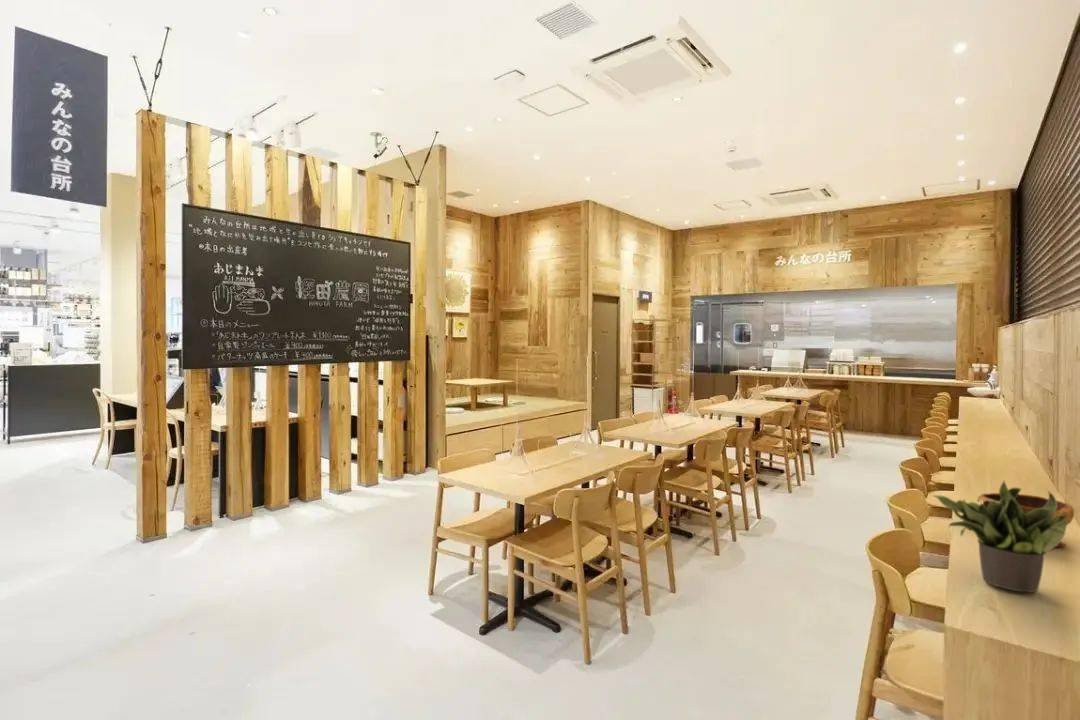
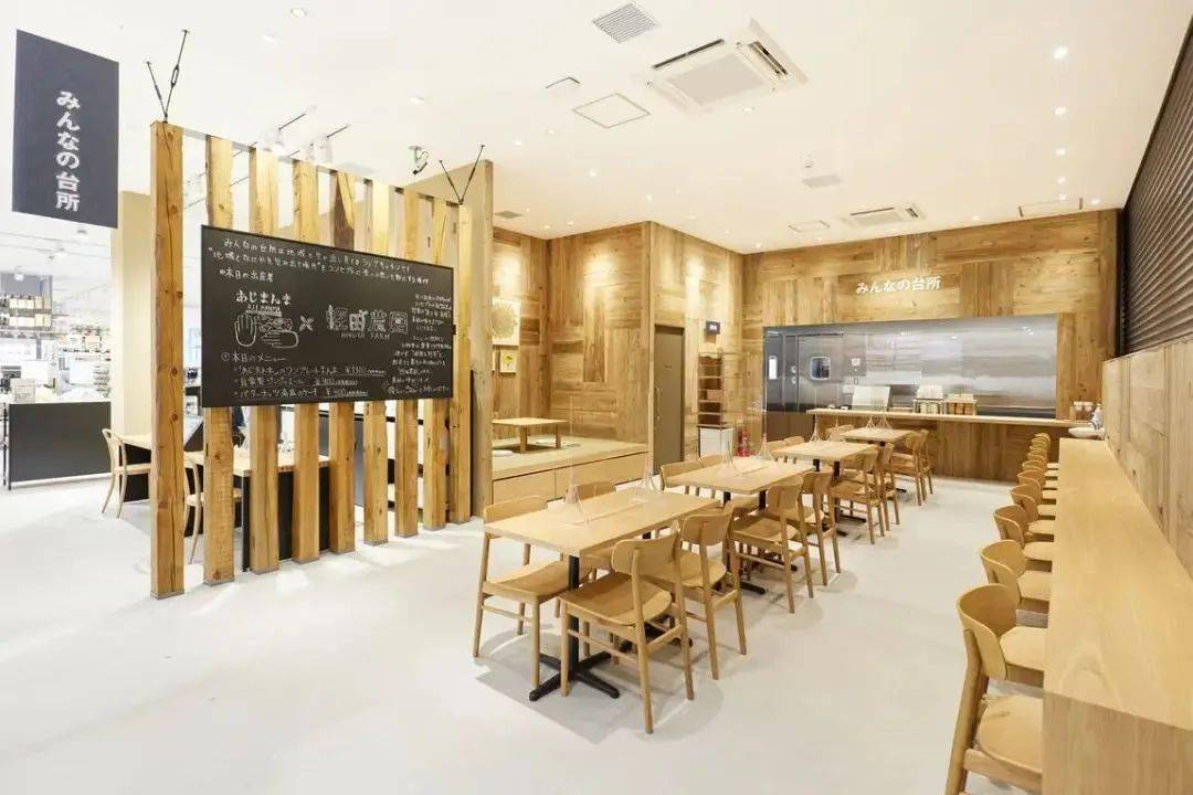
- bowl [976,492,1075,548]
- potted plant [930,480,1068,593]
